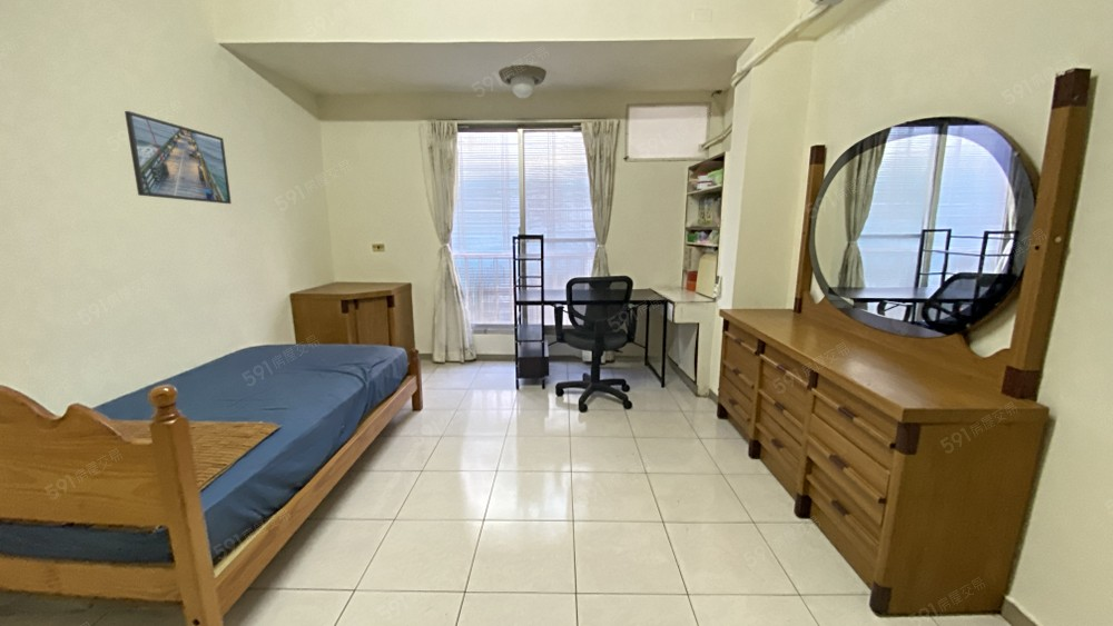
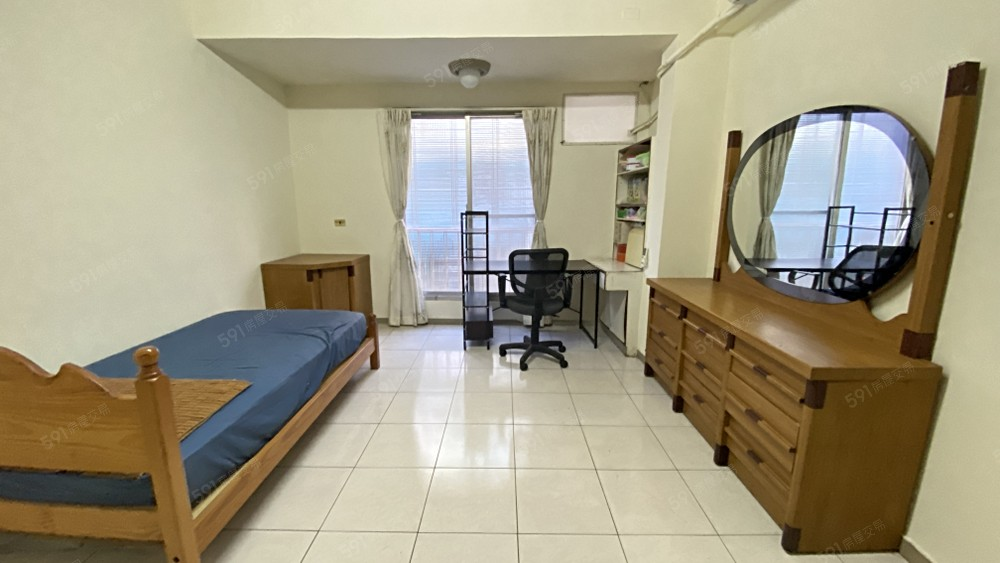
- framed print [124,110,233,205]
